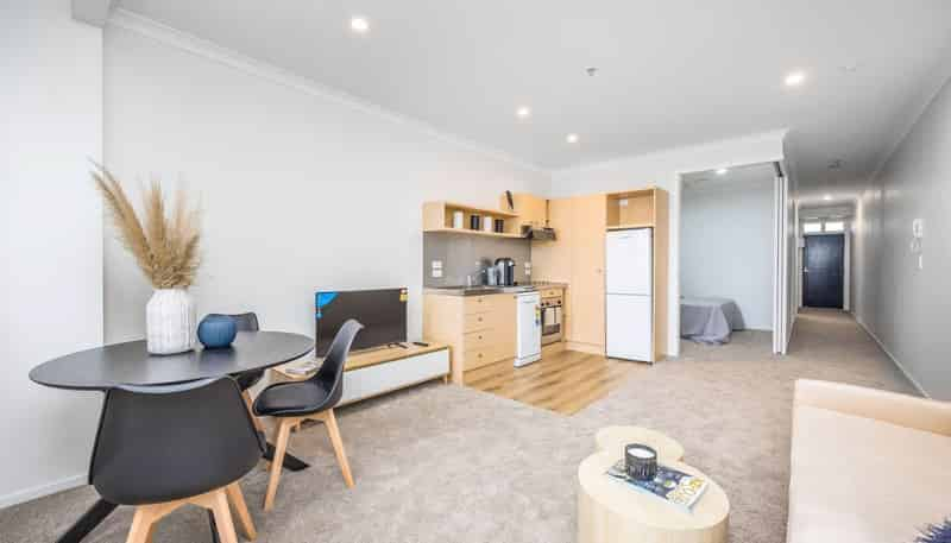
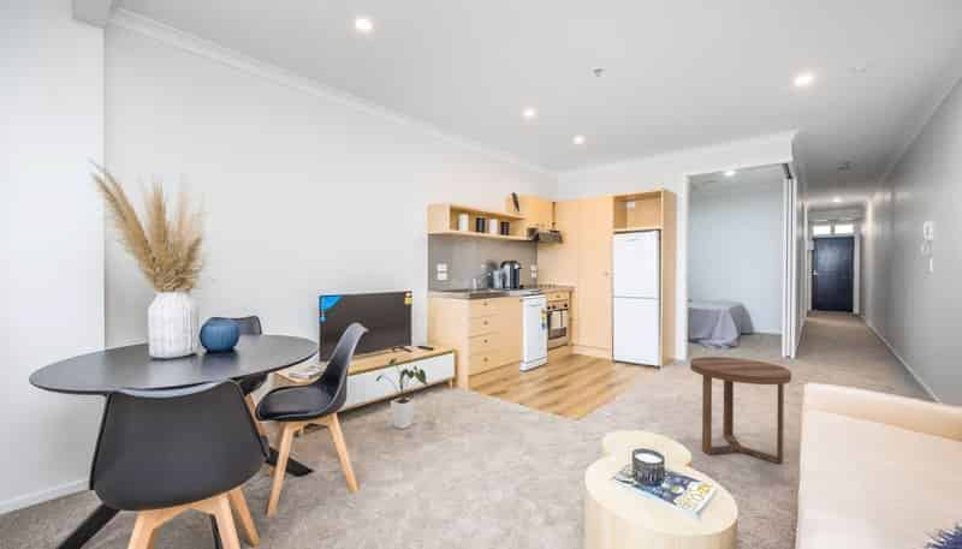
+ side table [689,356,792,465]
+ house plant [375,358,430,430]
